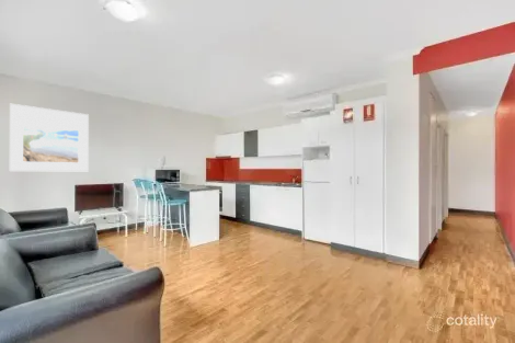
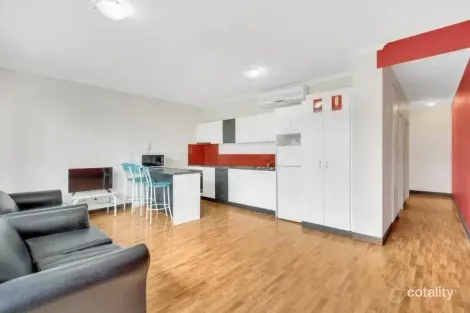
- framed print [9,103,90,172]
